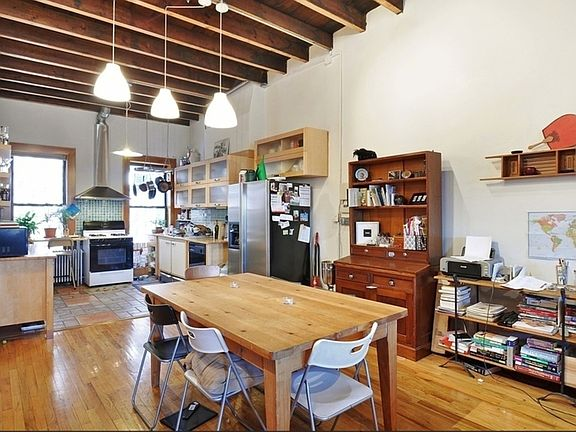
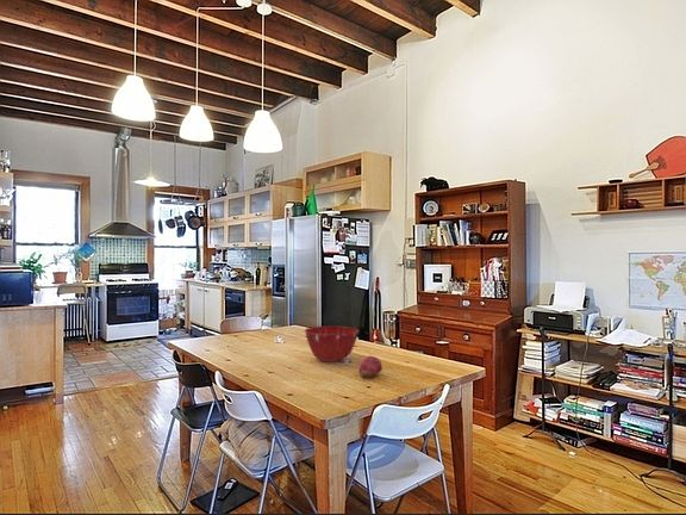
+ mixing bowl [304,325,360,362]
+ fruit [357,354,383,379]
